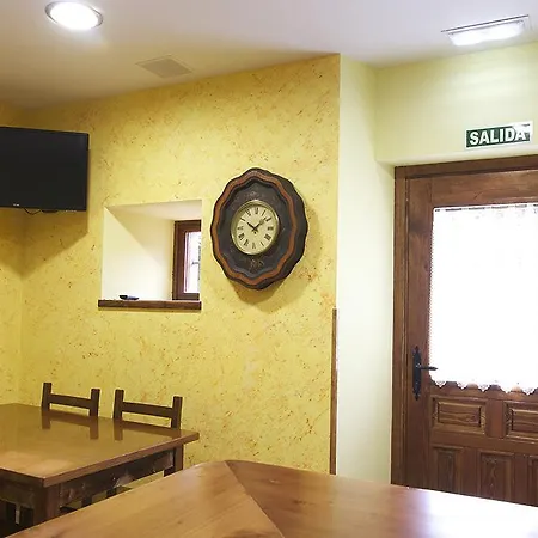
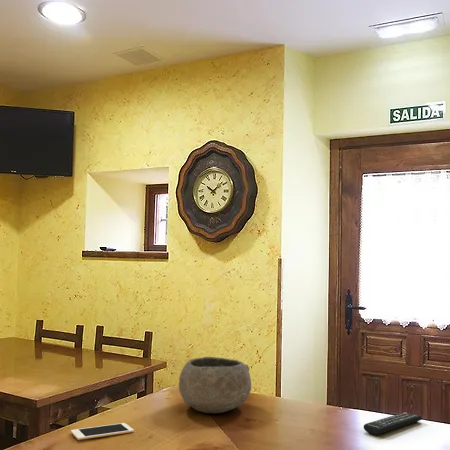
+ cell phone [70,422,135,441]
+ remote control [363,411,423,436]
+ bowl [178,356,252,414]
